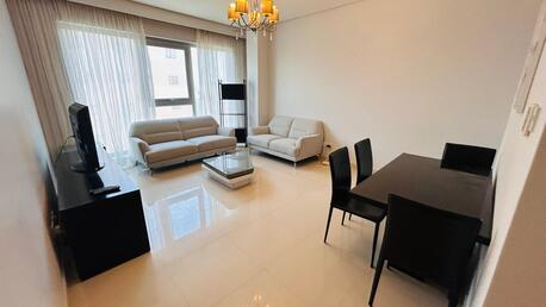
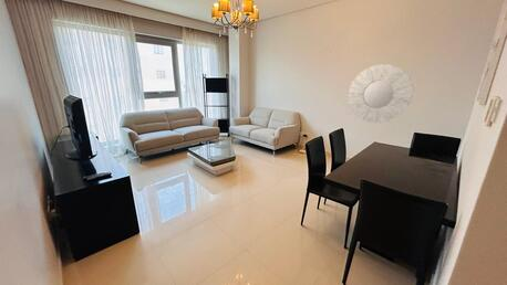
+ mirror [348,63,414,124]
